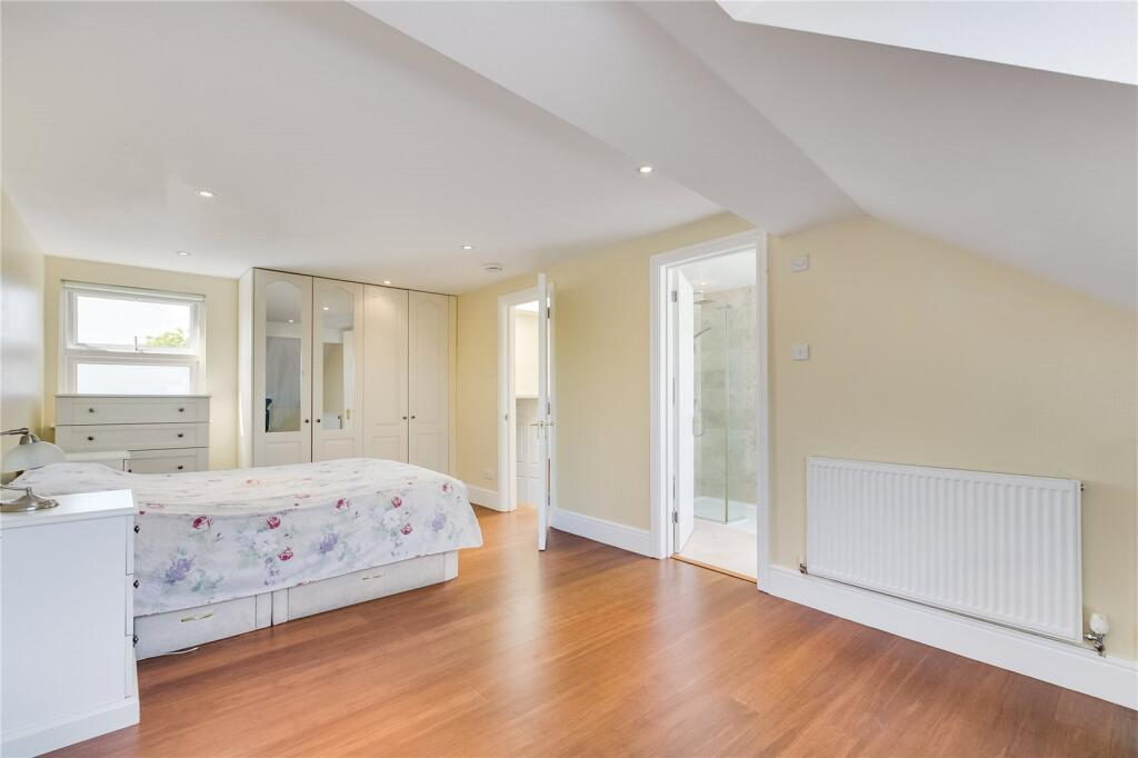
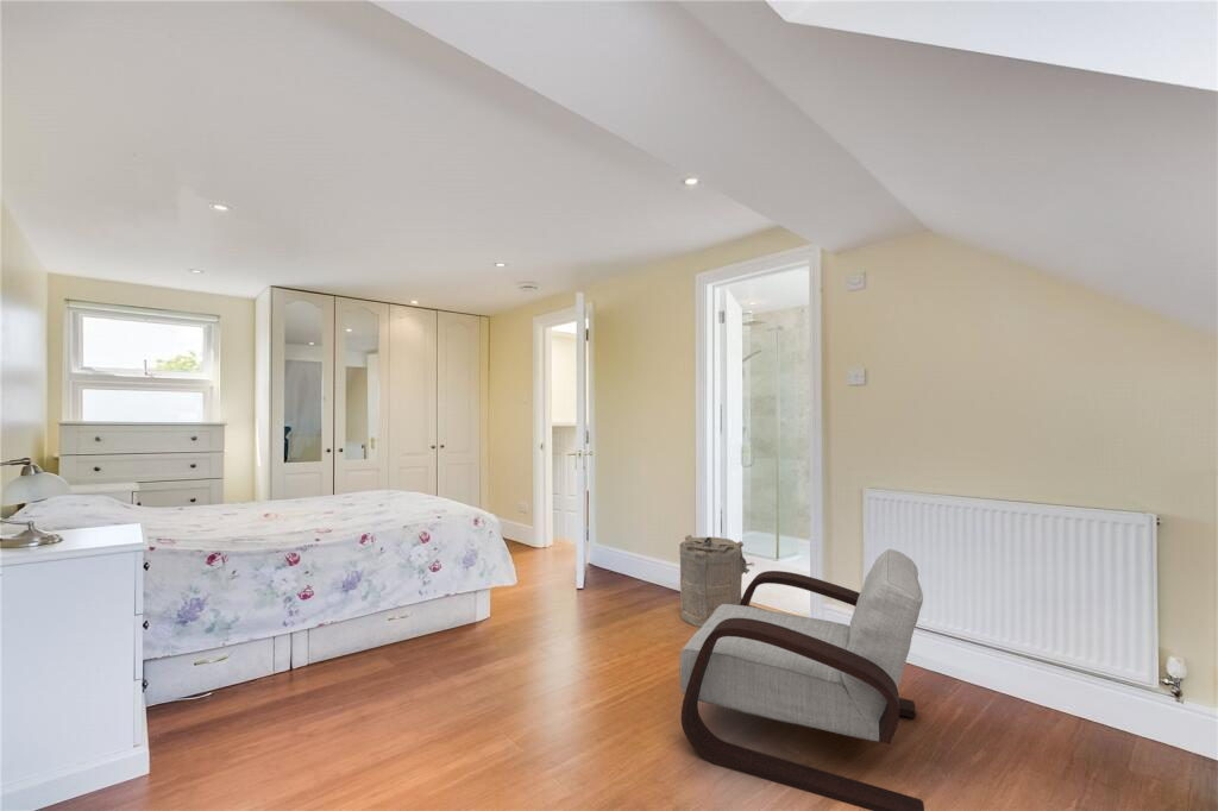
+ armchair [679,548,925,811]
+ laundry hamper [678,534,755,628]
